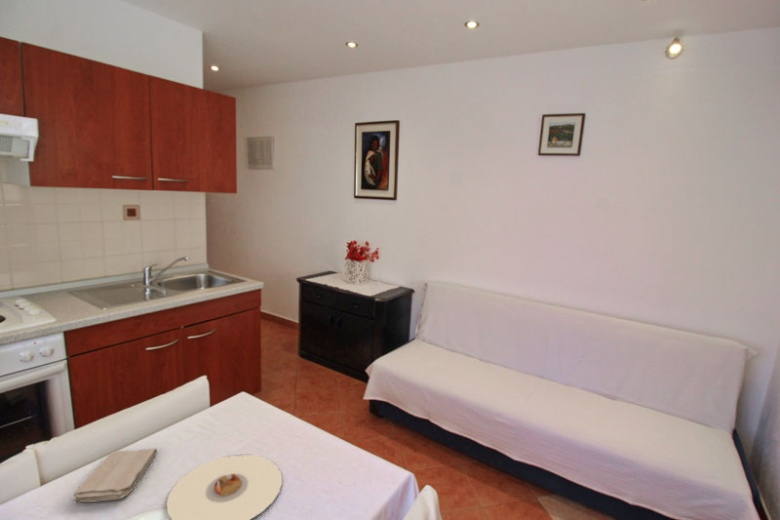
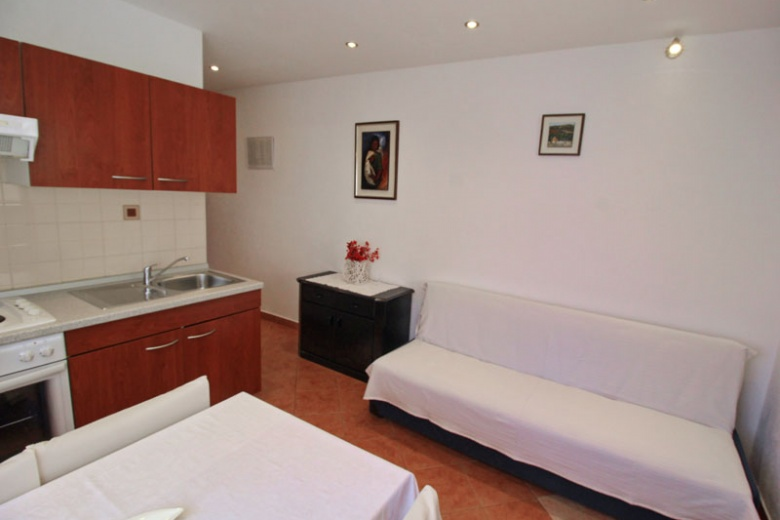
- plate [165,454,283,520]
- washcloth [72,447,158,503]
